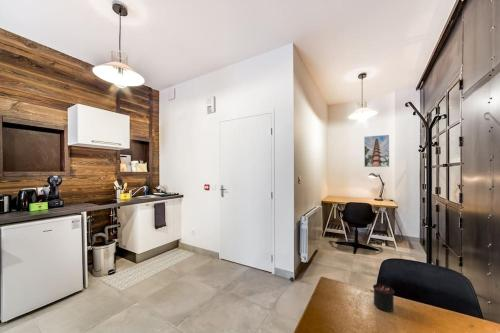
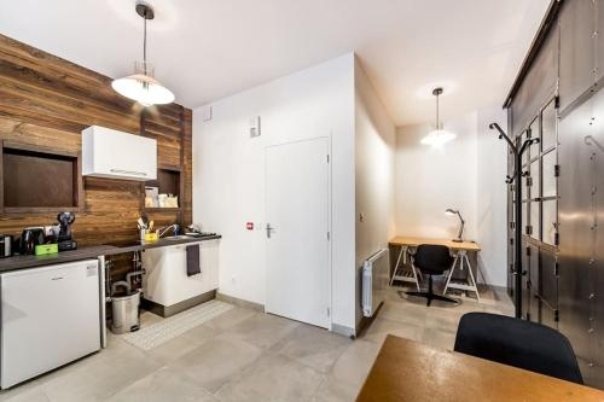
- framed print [363,134,390,168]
- candle [372,277,395,313]
